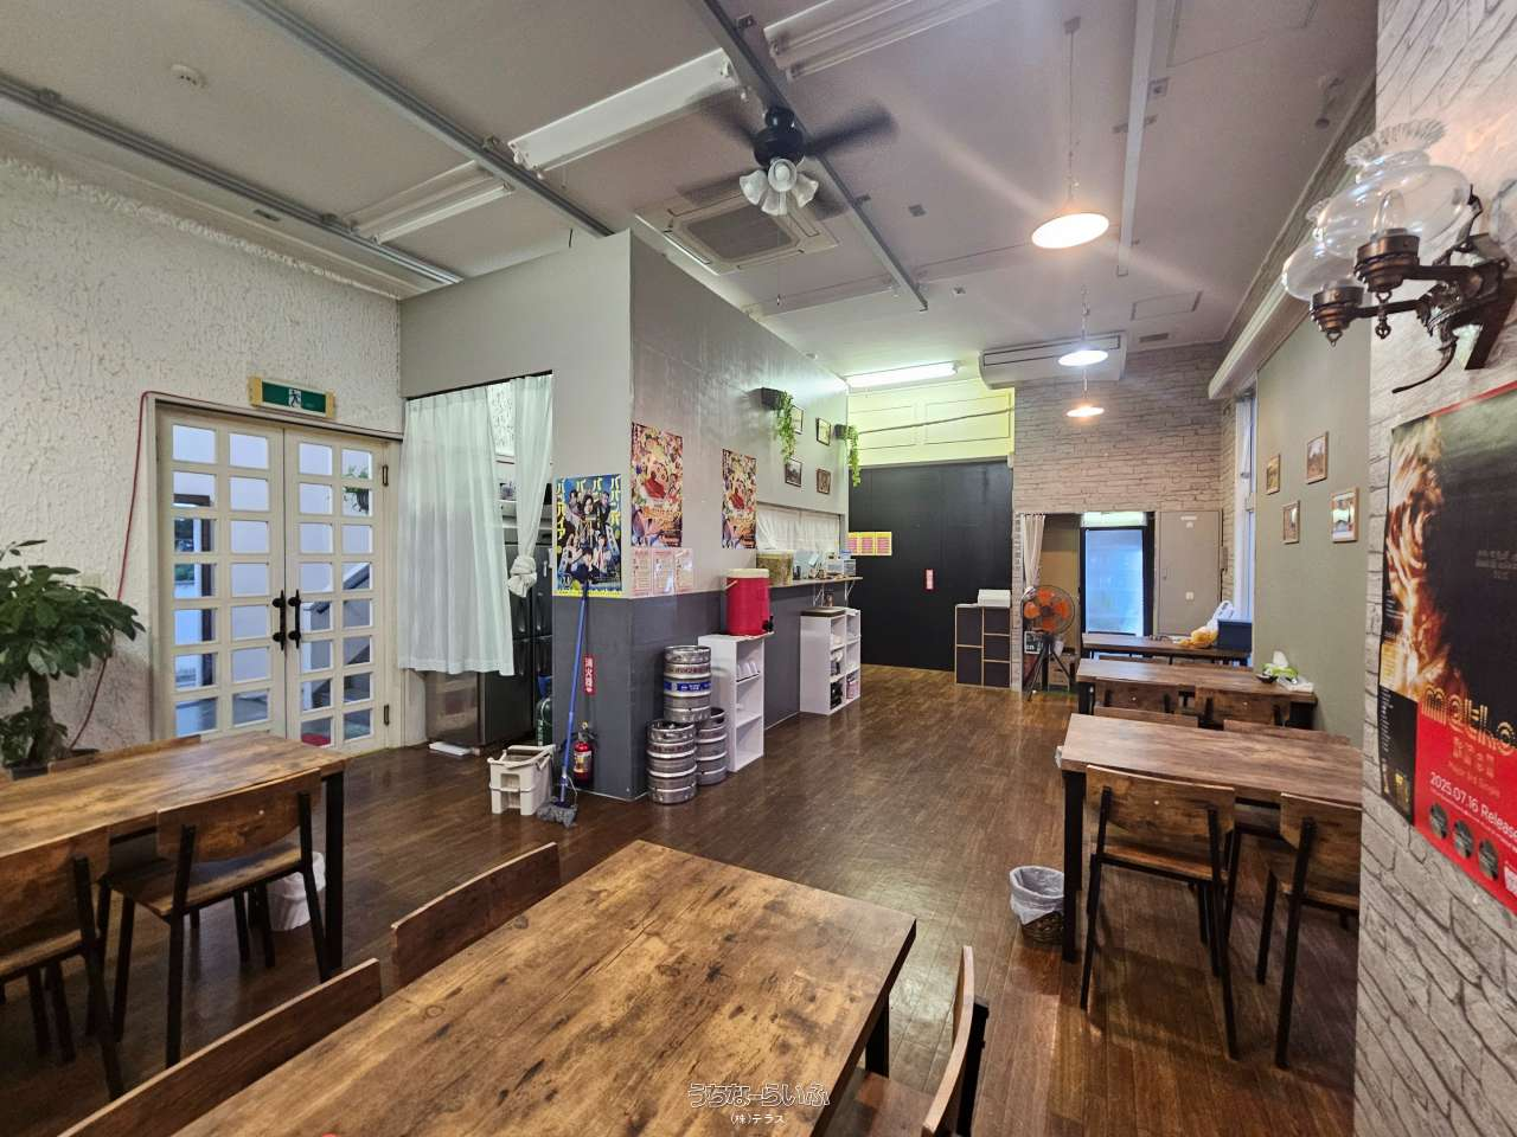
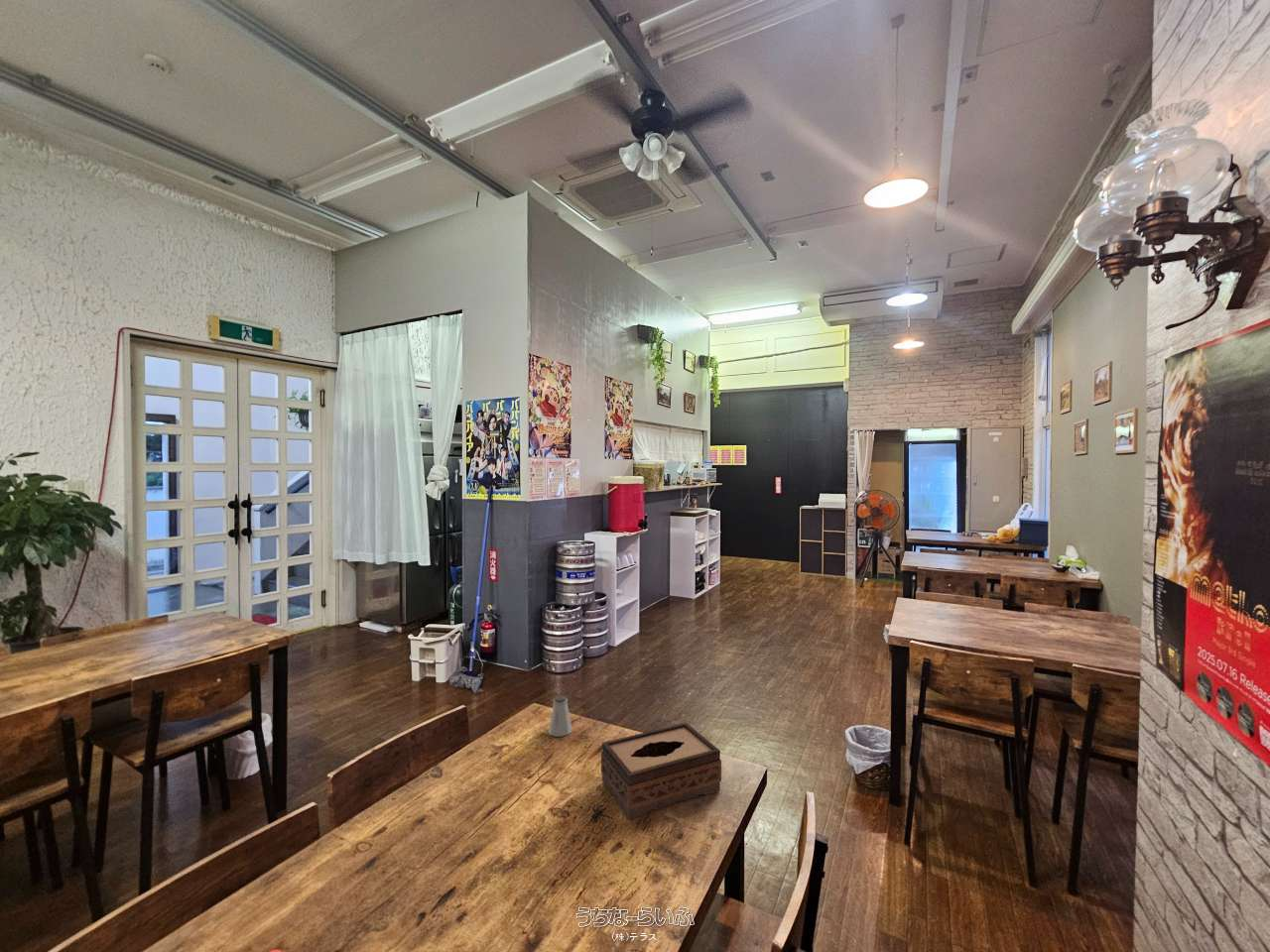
+ tissue box [600,722,722,820]
+ saltshaker [547,694,572,738]
